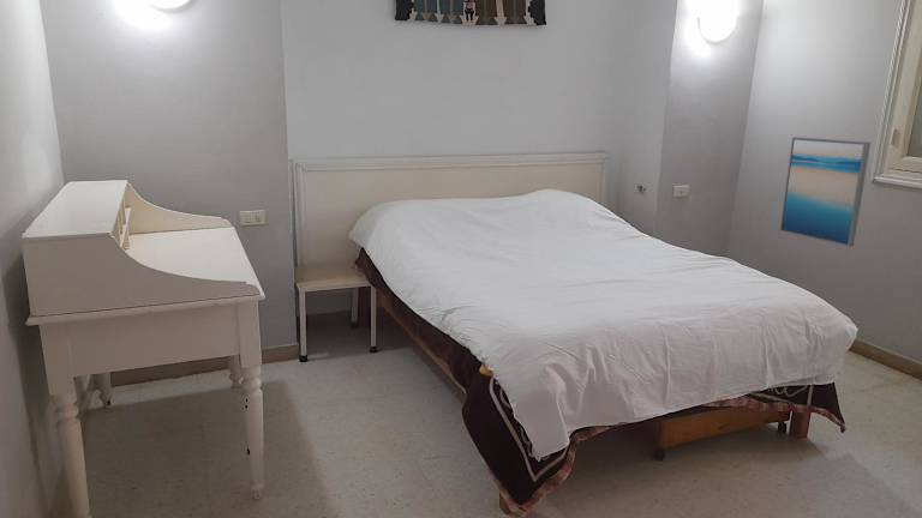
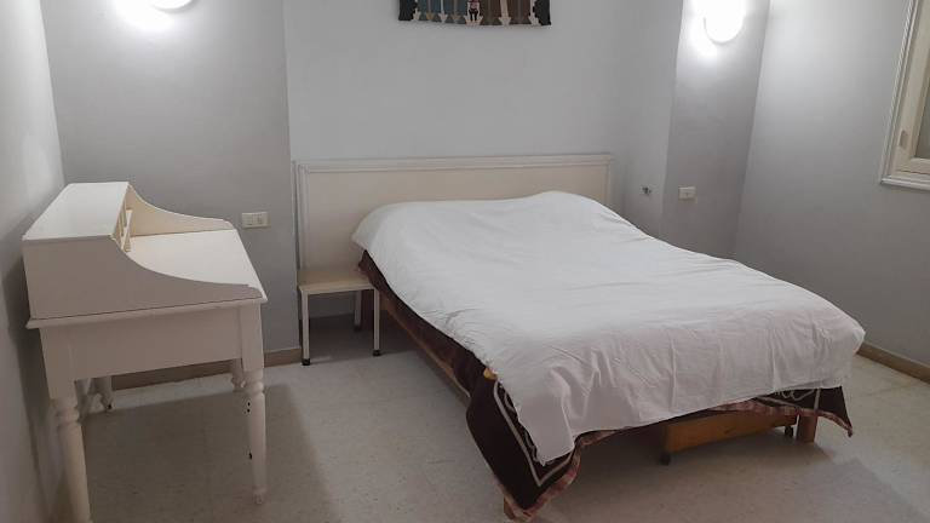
- wall art [779,135,872,248]
